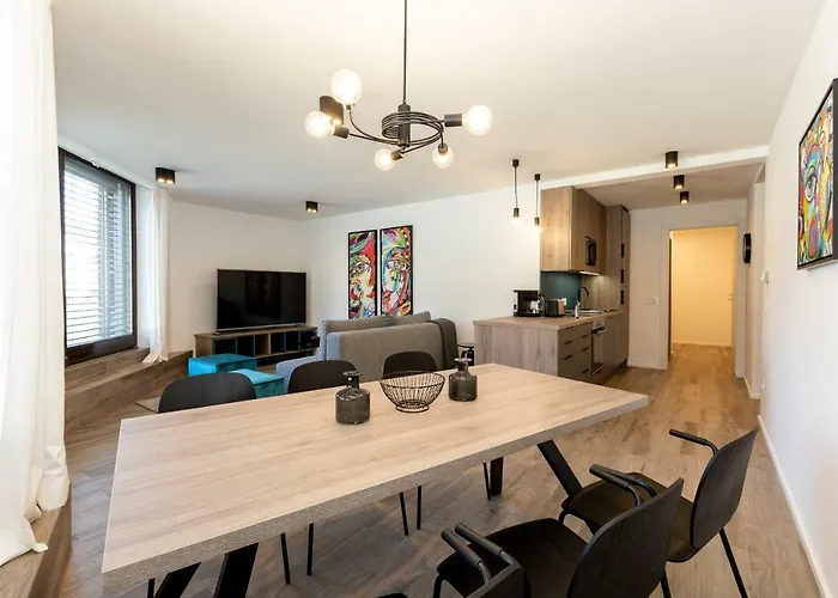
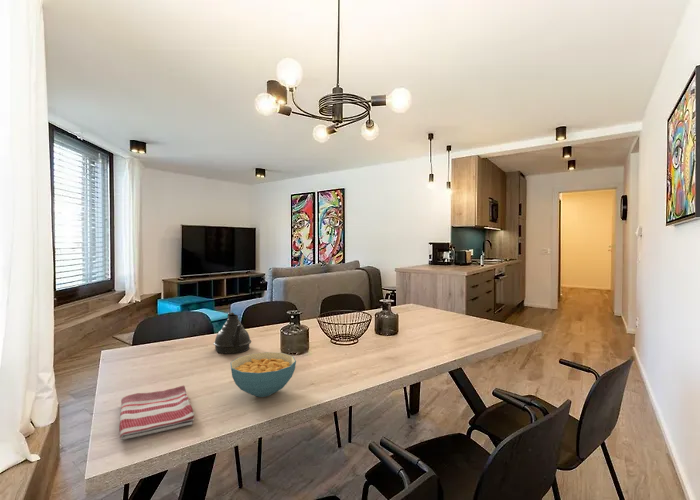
+ cereal bowl [229,351,297,398]
+ dish towel [118,385,196,441]
+ teapot [213,311,252,355]
